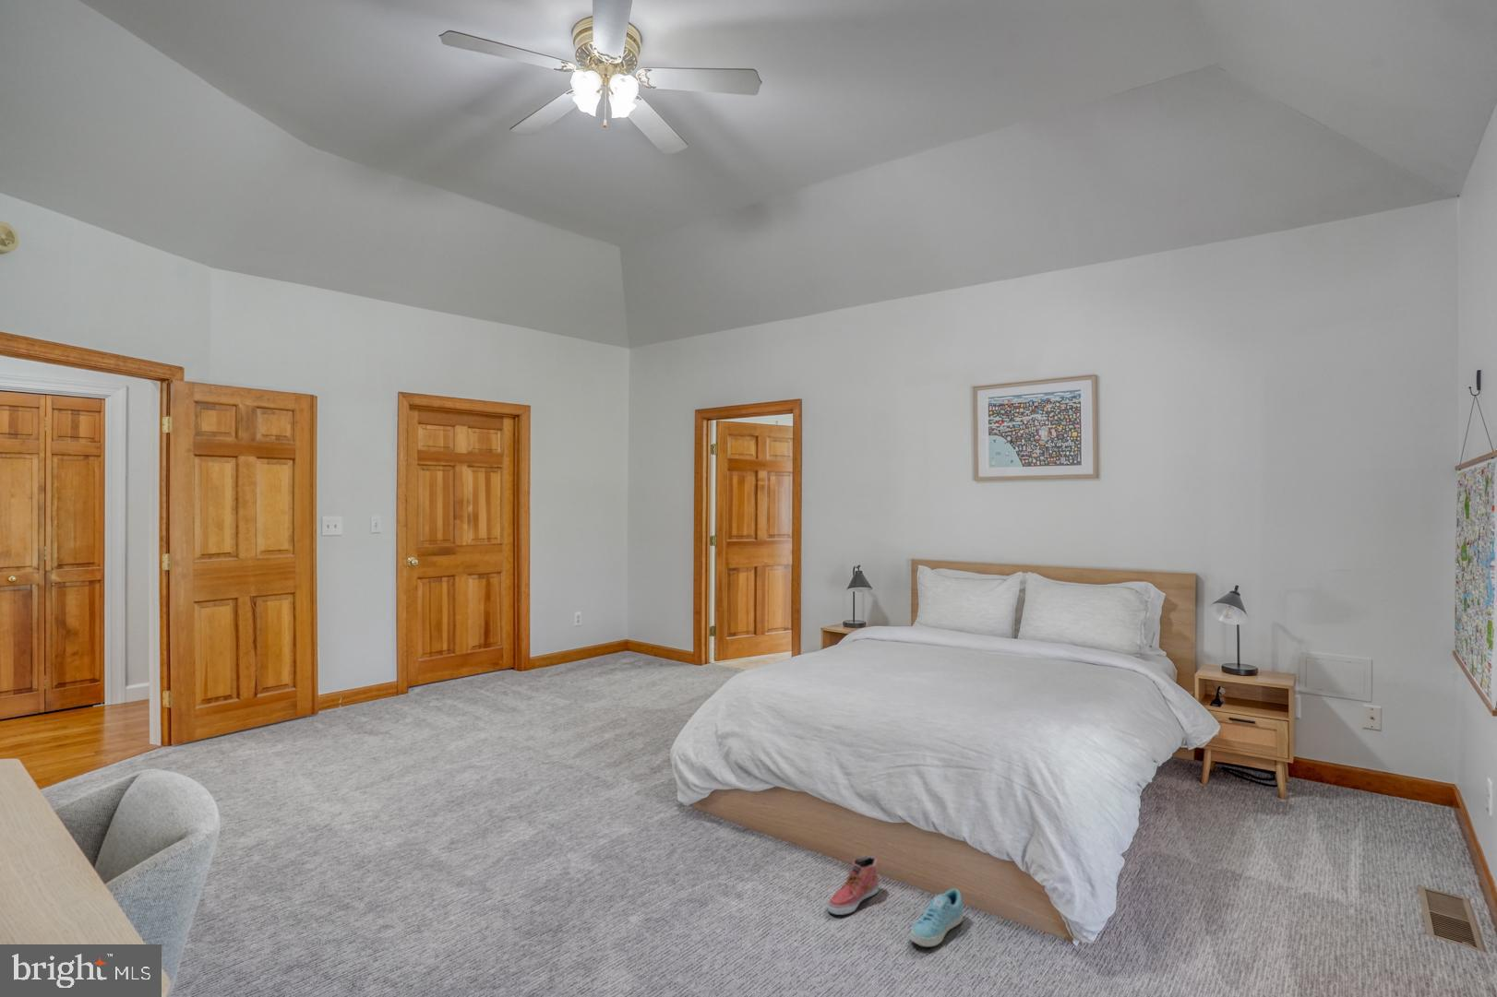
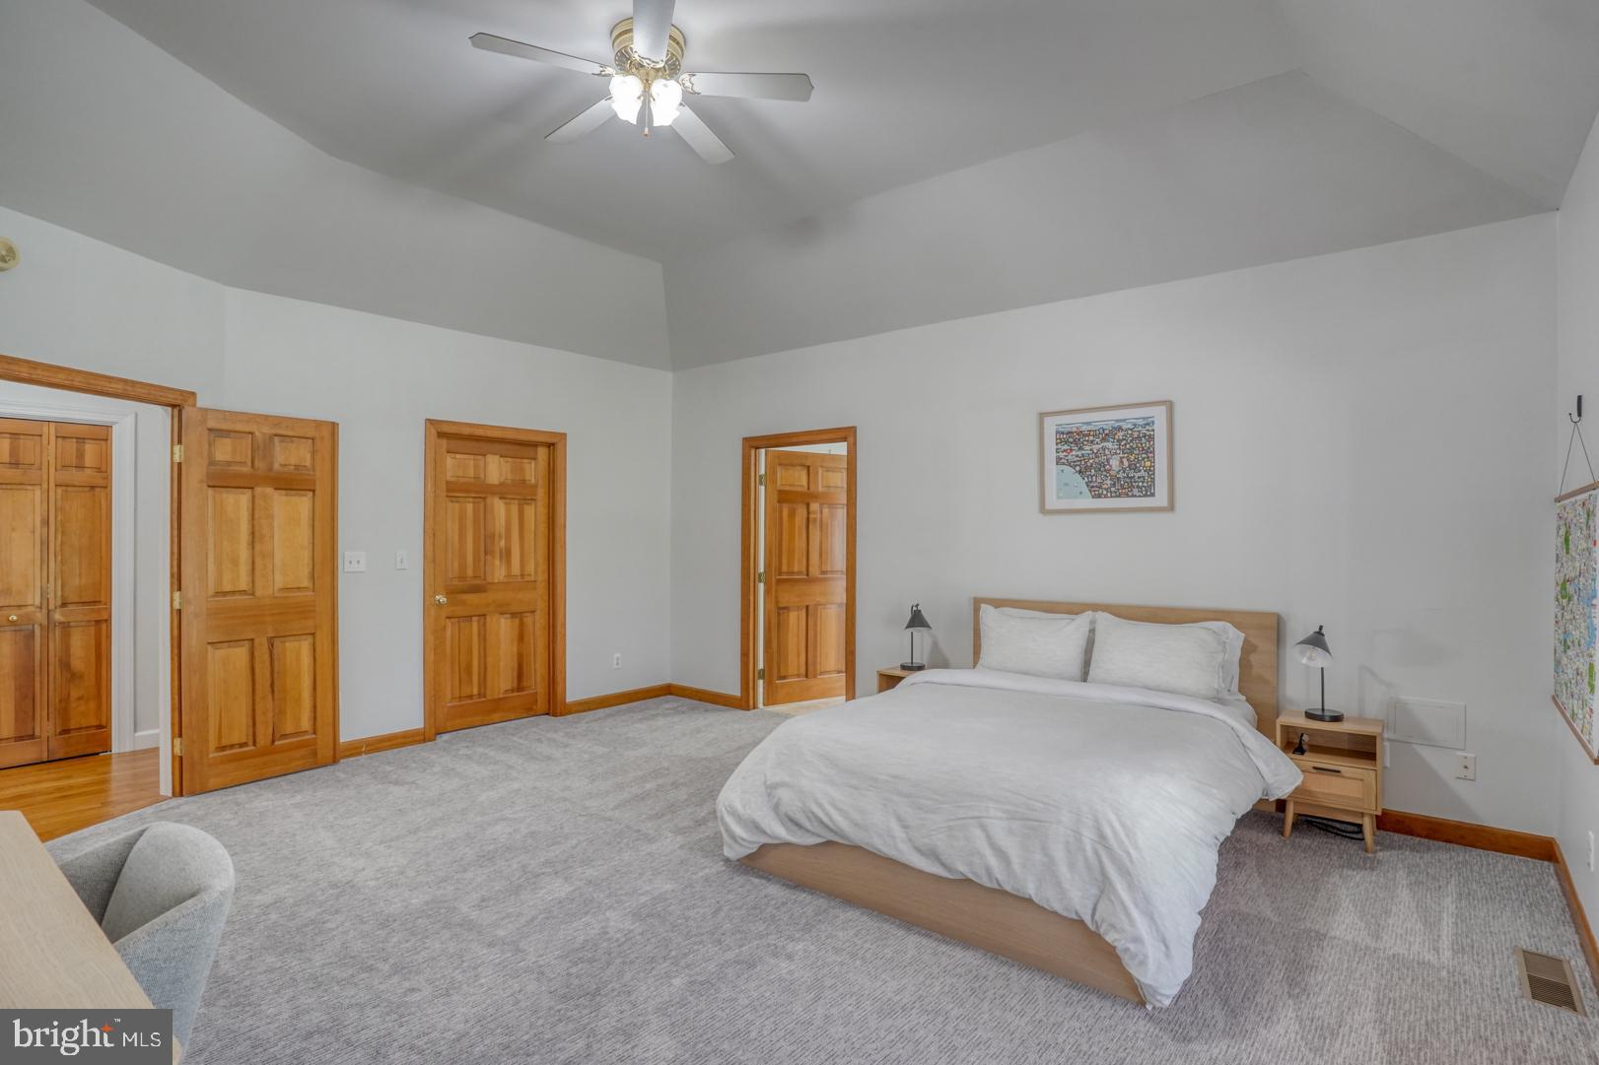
- shoe [826,855,879,916]
- sneaker [909,887,965,947]
